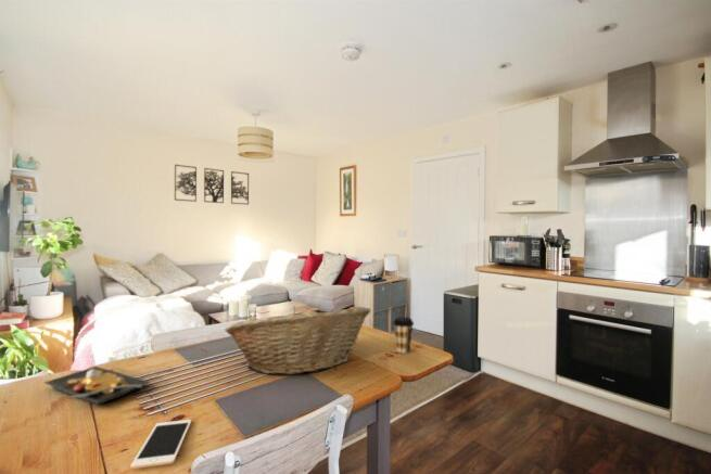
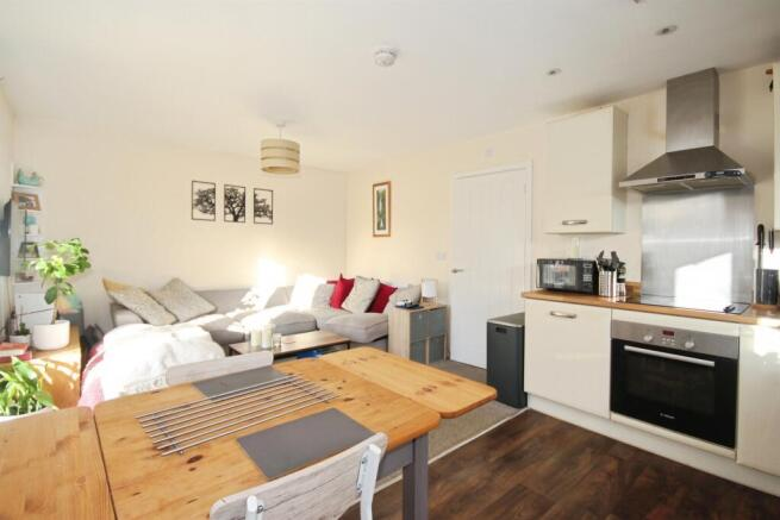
- fruit basket [224,305,371,375]
- plate [43,366,150,406]
- coffee cup [392,317,415,354]
- cell phone [130,419,192,470]
